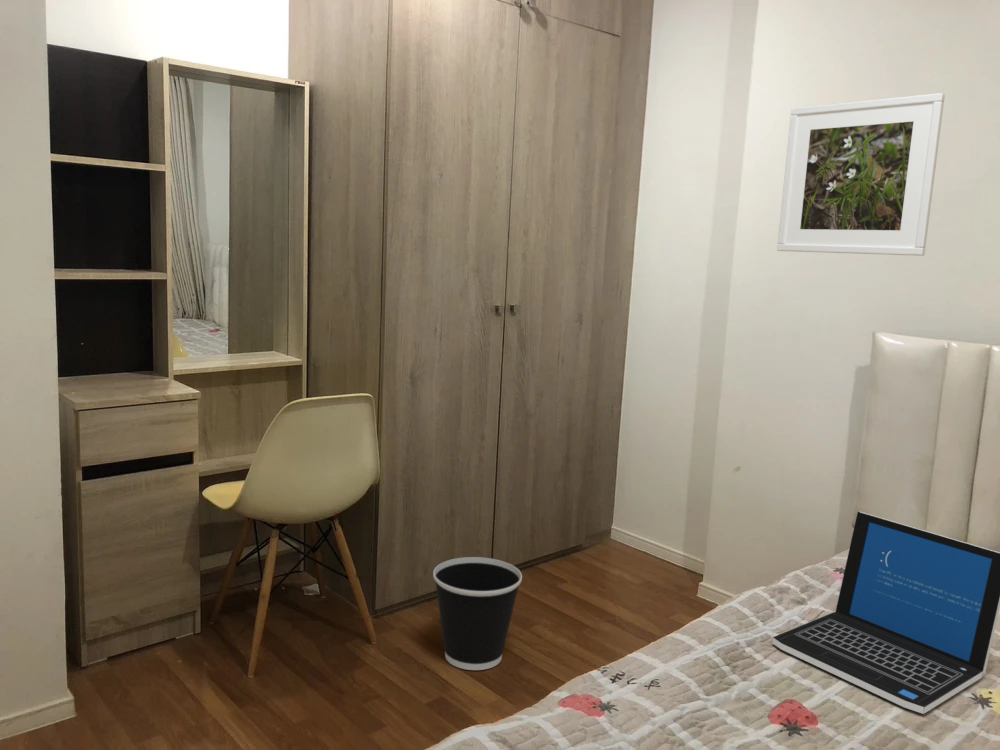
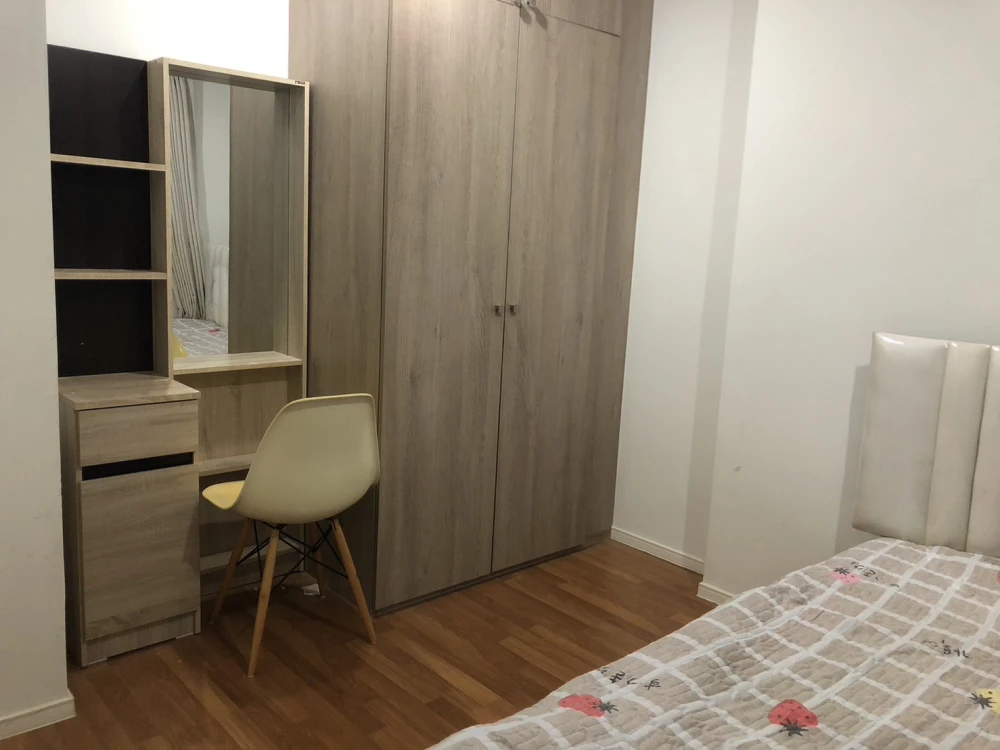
- laptop [771,511,1000,715]
- wastebasket [432,556,523,671]
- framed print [776,92,946,257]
